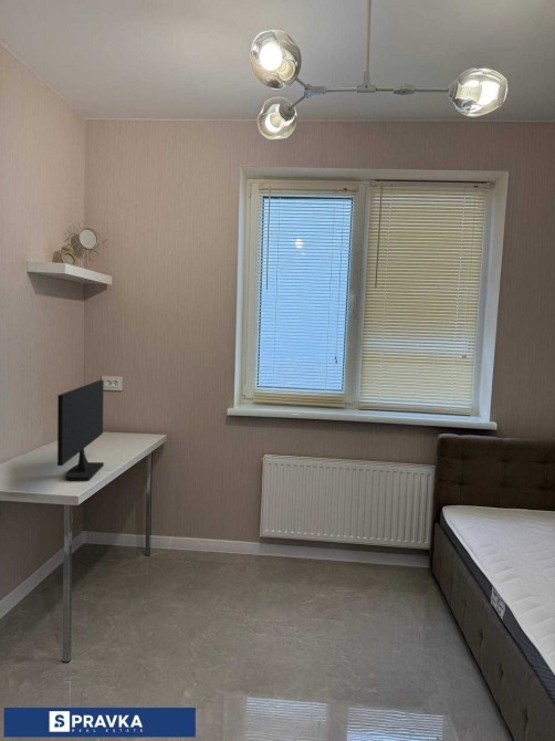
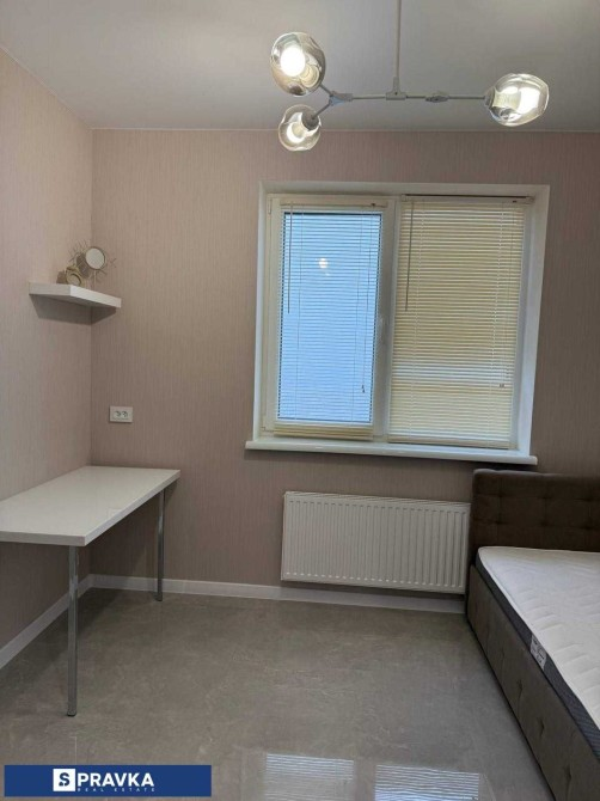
- computer monitor [56,379,105,482]
